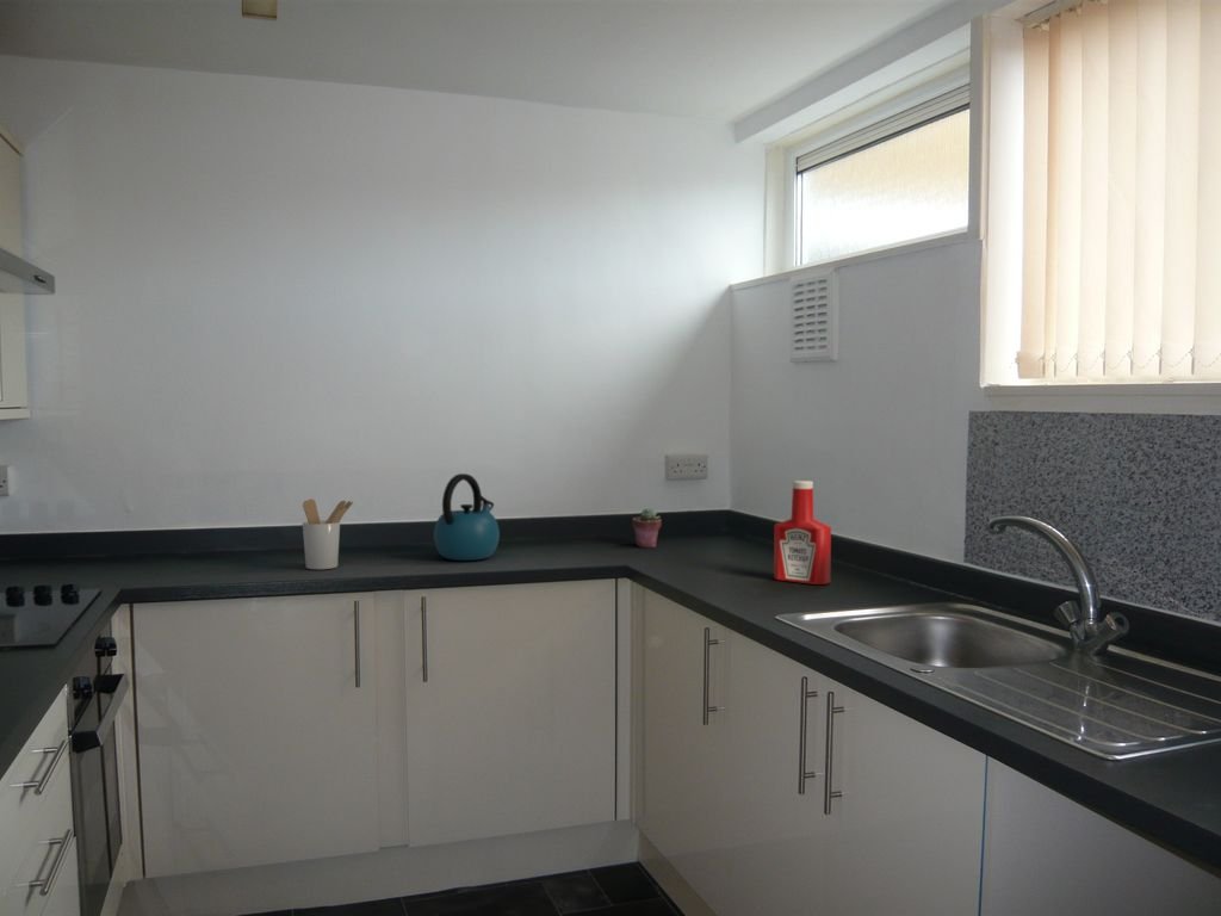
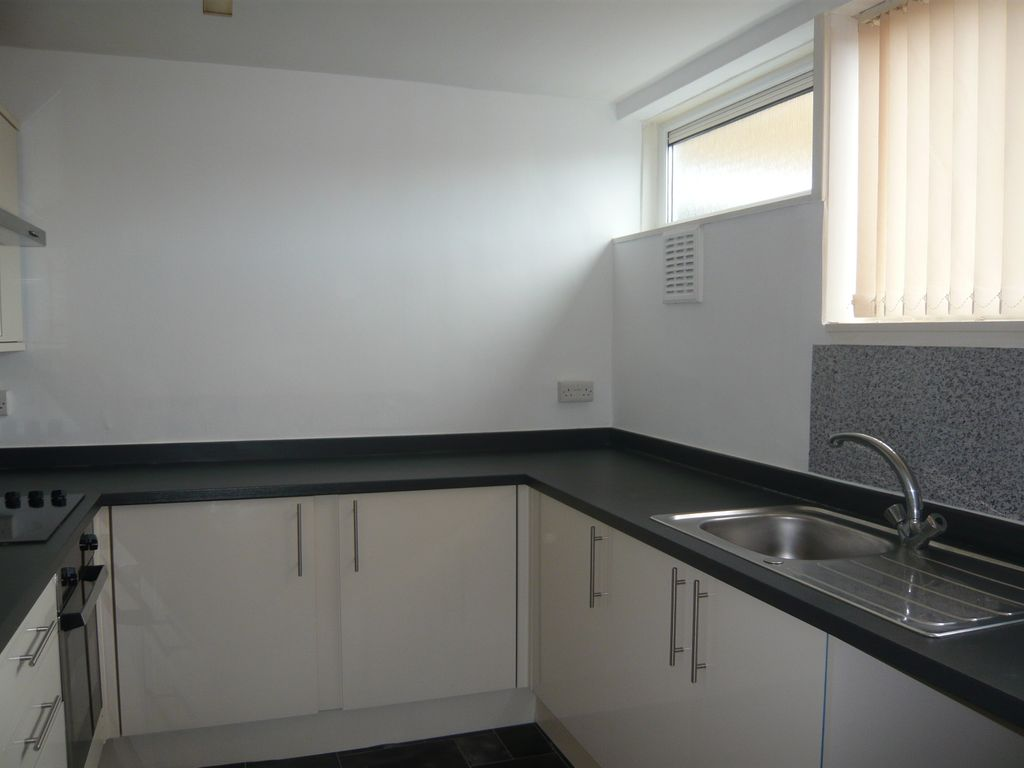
- utensil holder [302,497,354,570]
- kettle [433,472,501,562]
- soap bottle [773,479,832,586]
- potted succulent [631,507,663,549]
